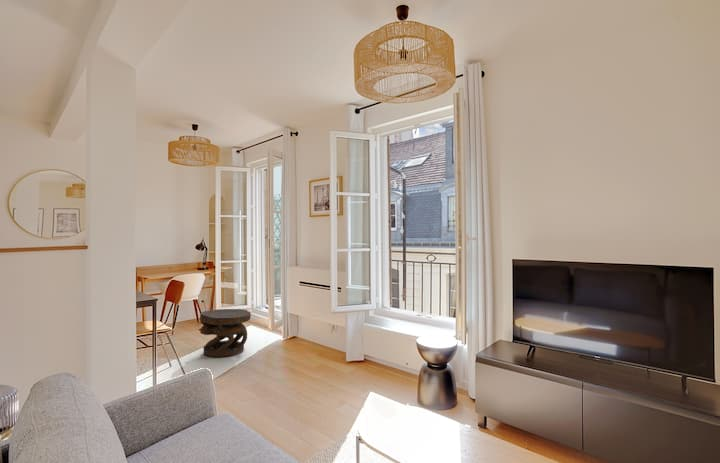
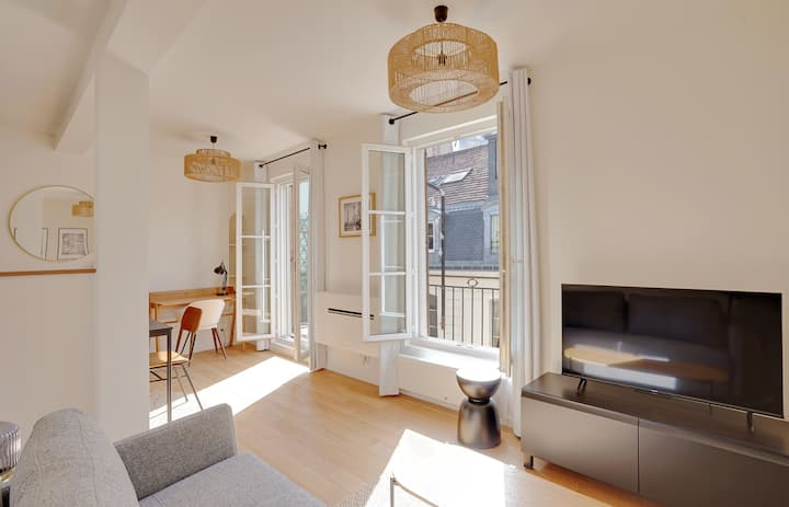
- side table [198,308,252,358]
